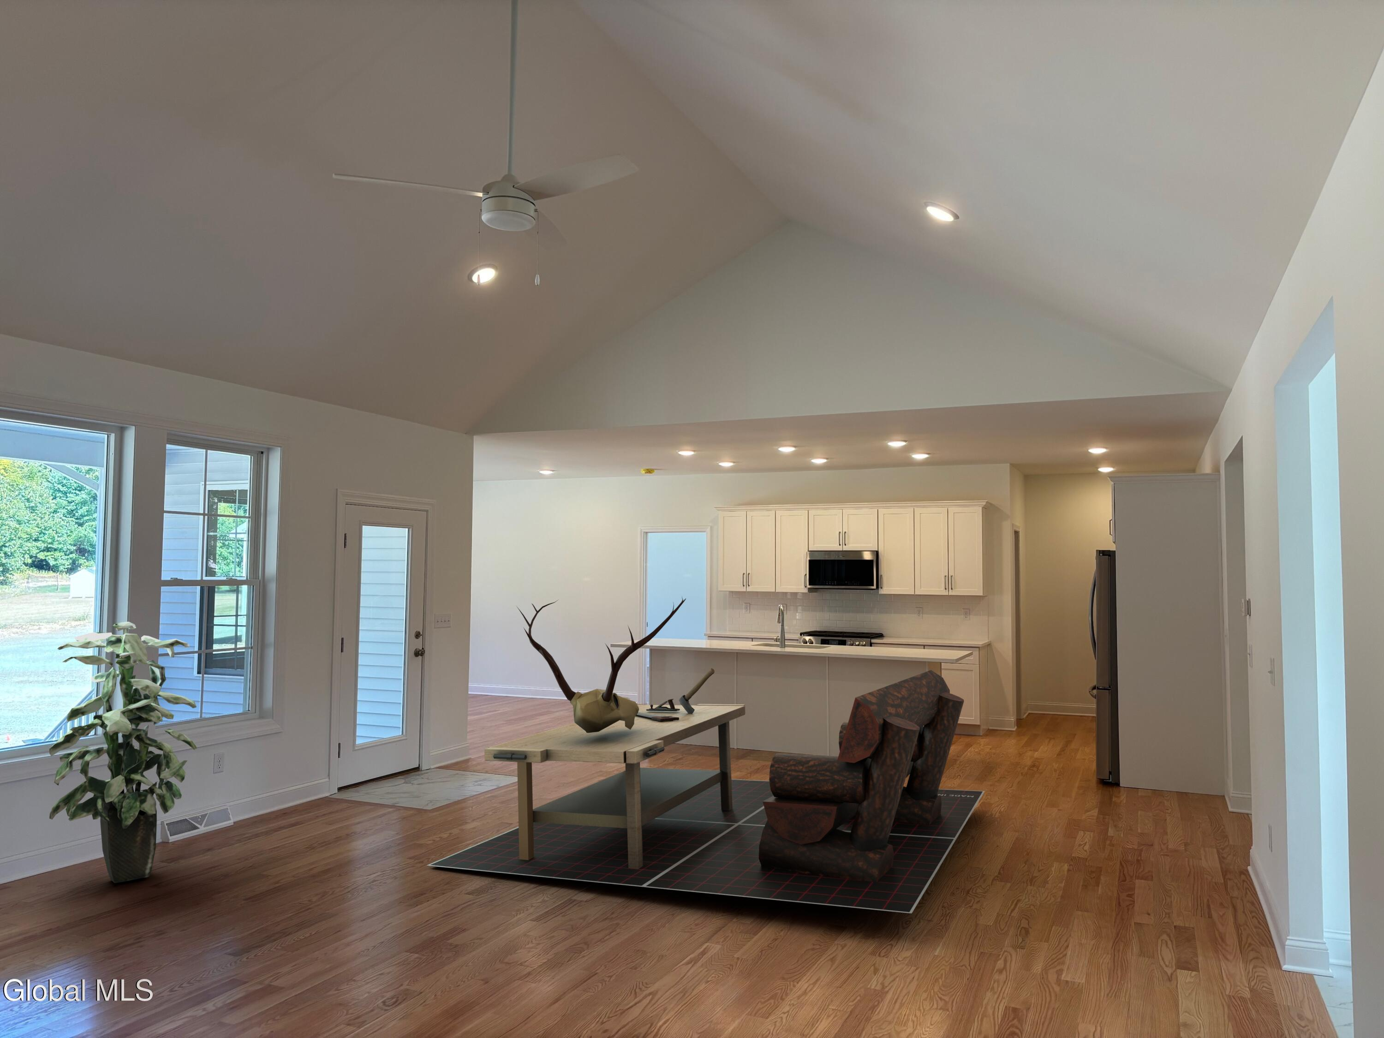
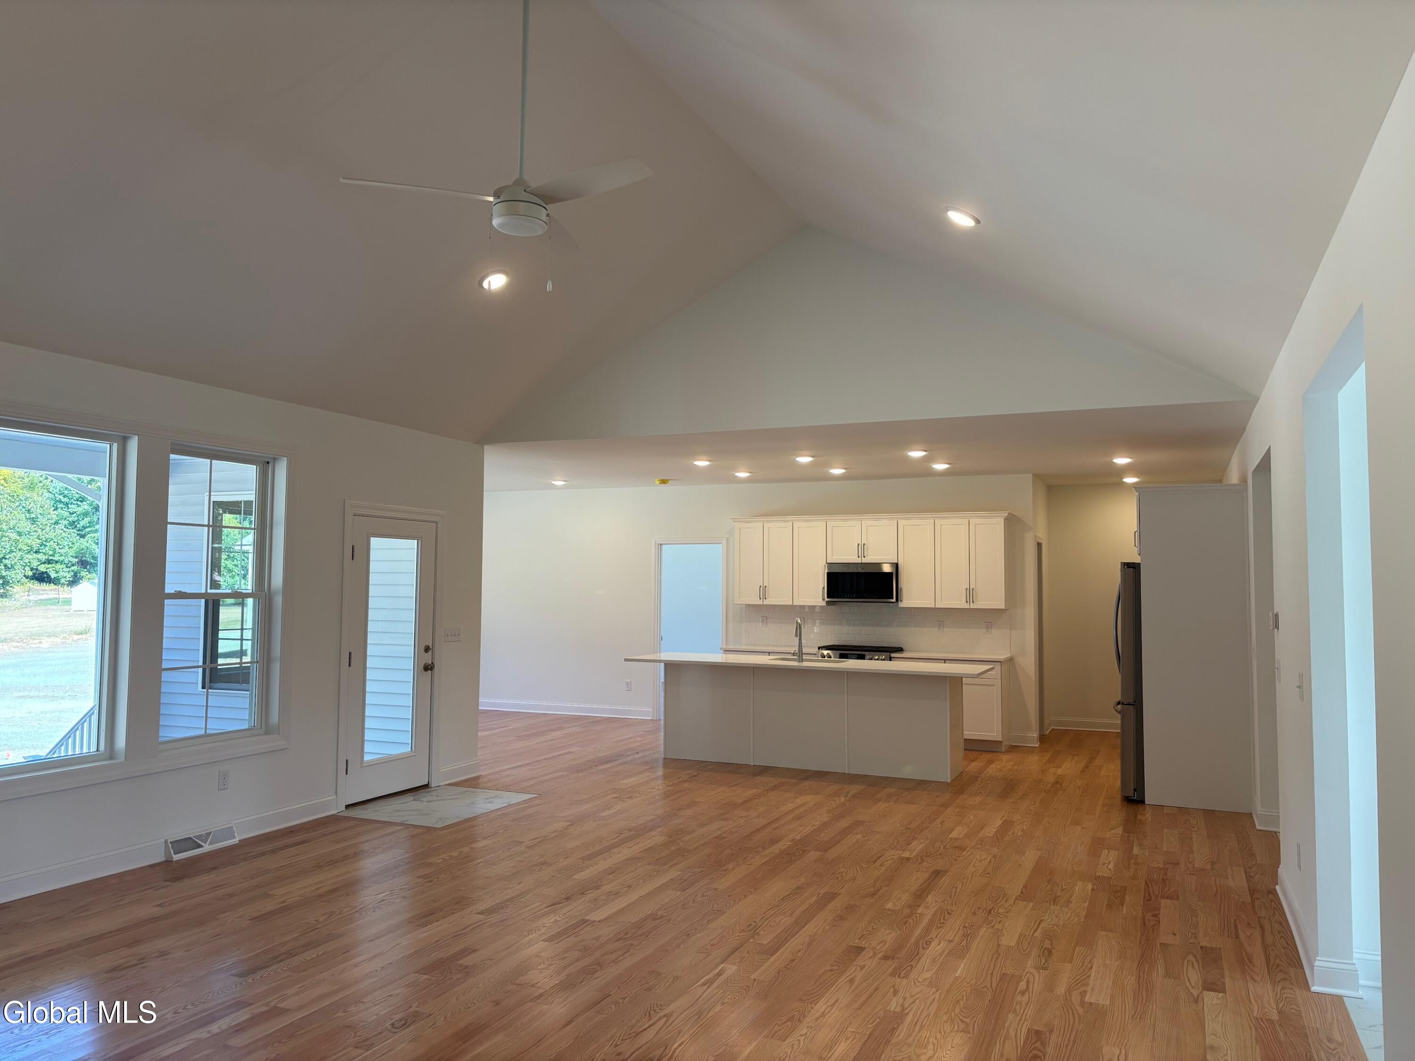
- indoor plant [49,621,197,883]
- wooden bench [426,596,985,914]
